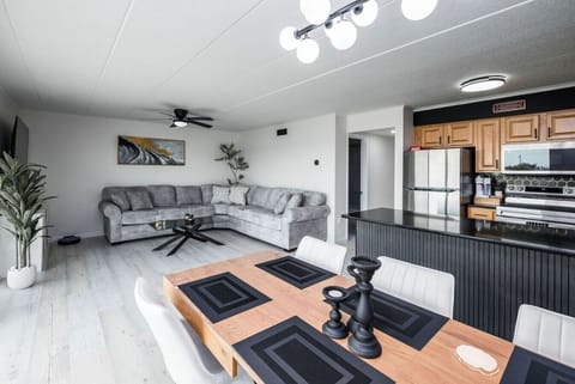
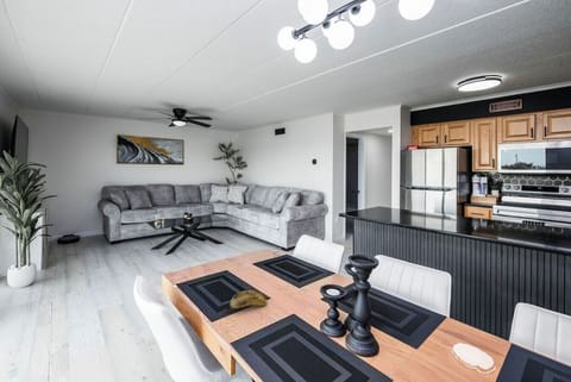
+ banana [222,289,269,313]
